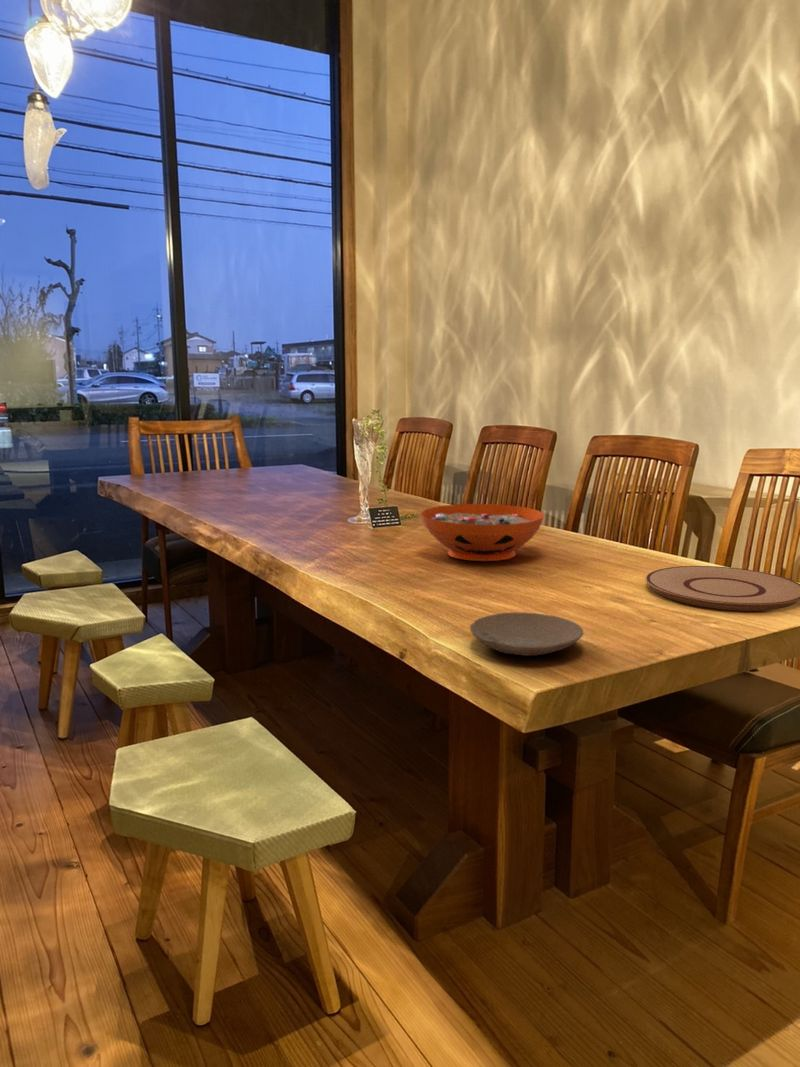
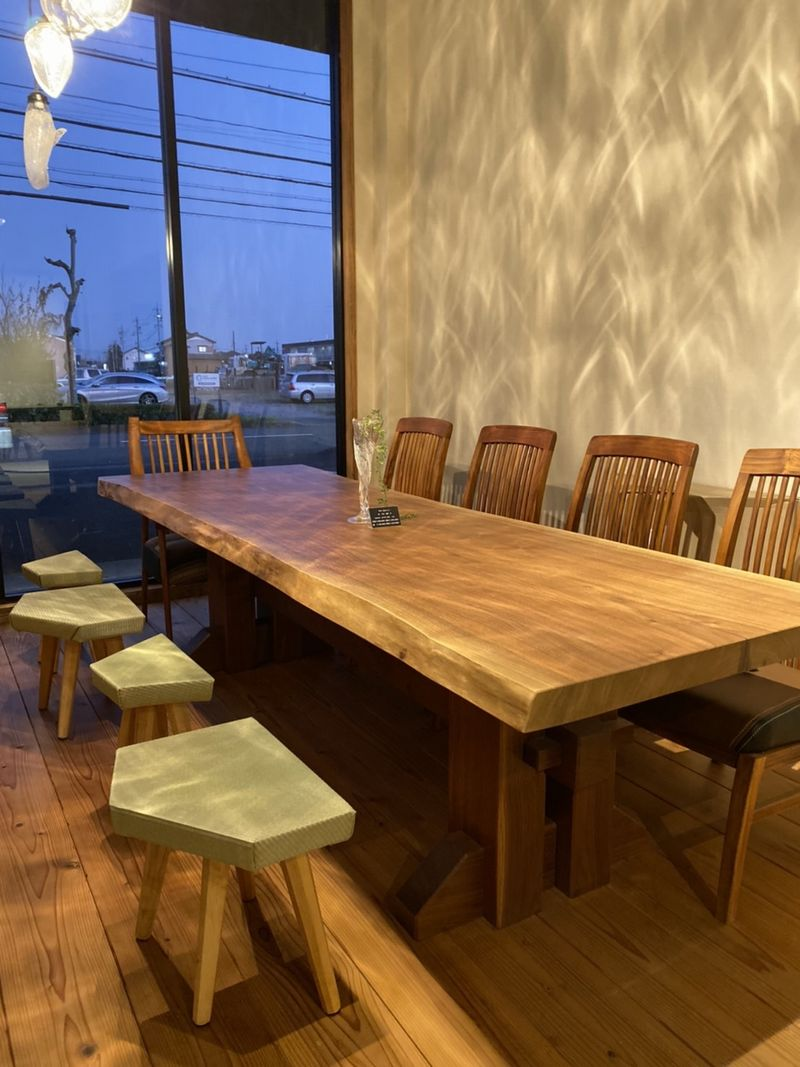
- plate [469,612,584,657]
- plate [645,565,800,612]
- decorative bowl [420,503,545,562]
